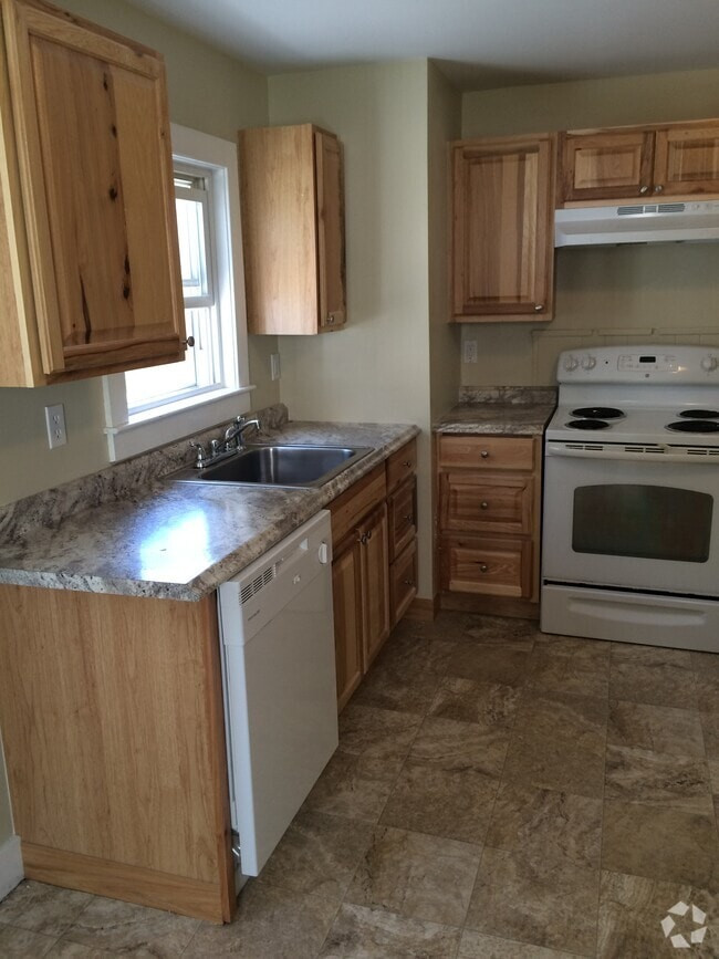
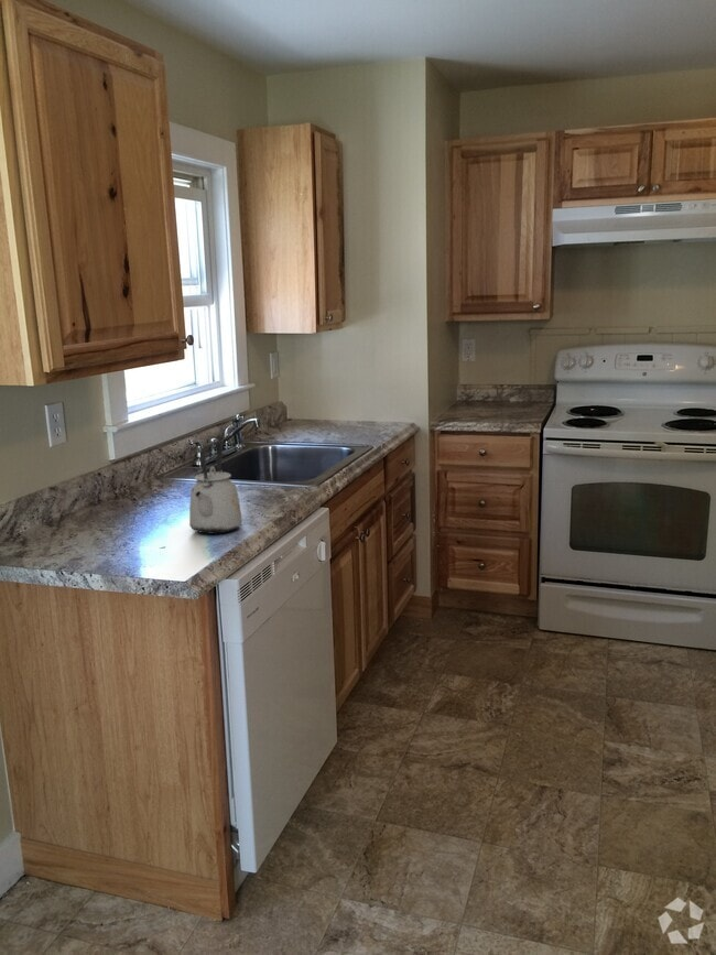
+ kettle [188,441,243,535]
